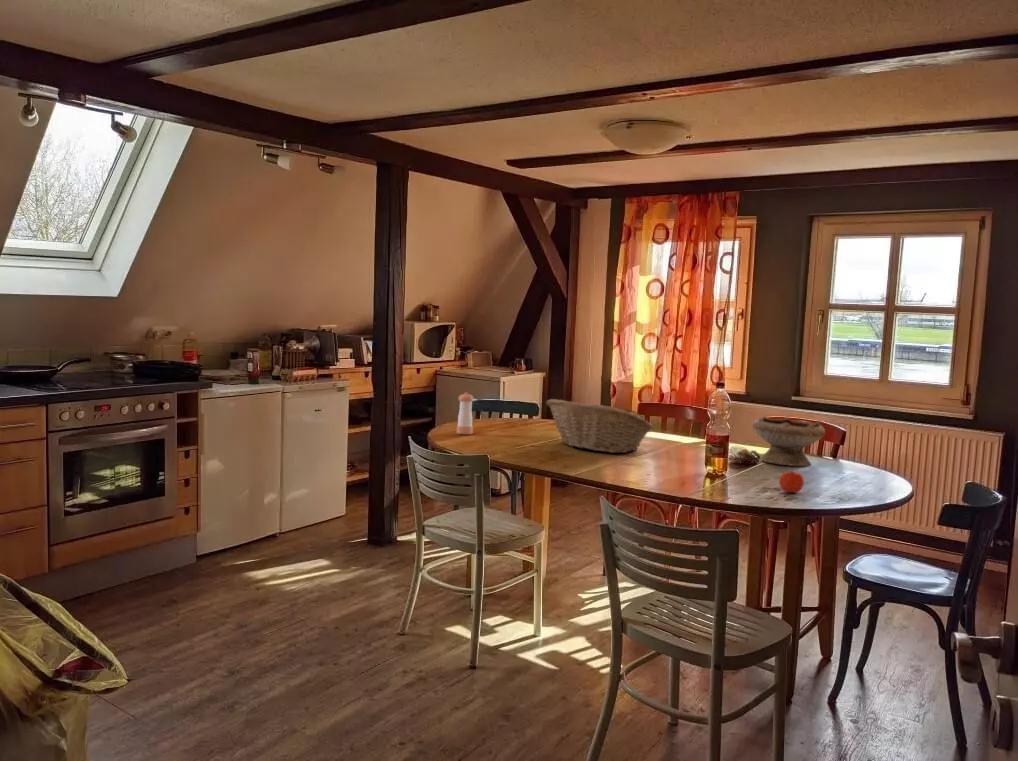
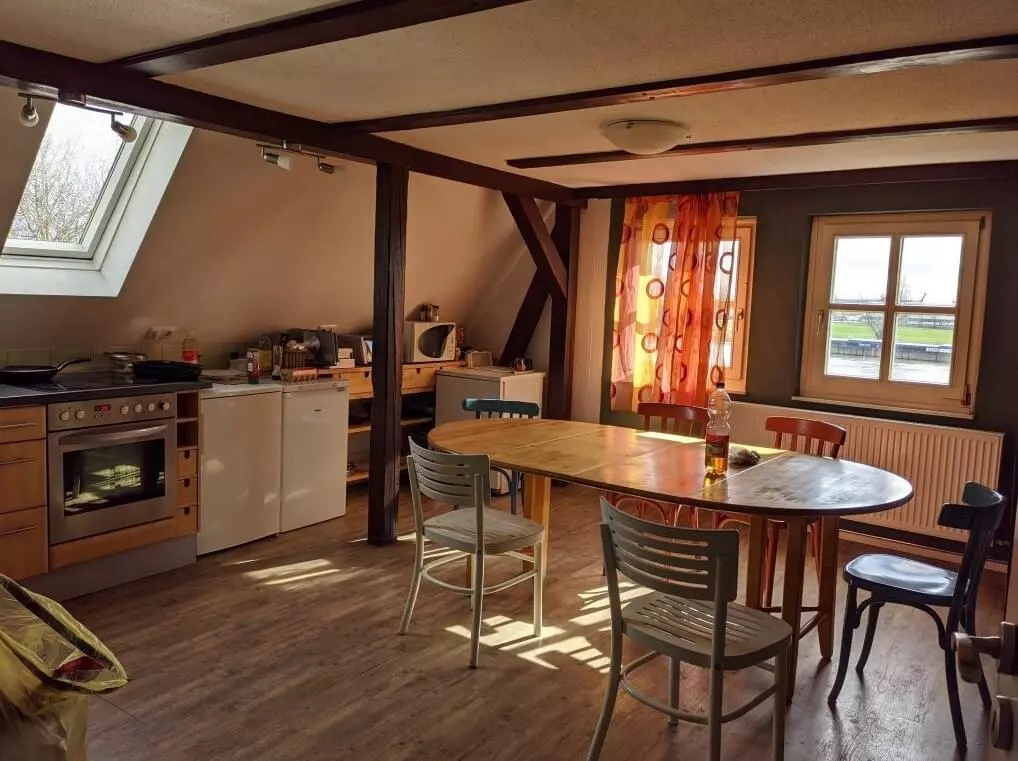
- fruit basket [545,398,654,454]
- apple [778,469,805,494]
- pepper shaker [456,392,474,435]
- bowl [751,416,826,467]
